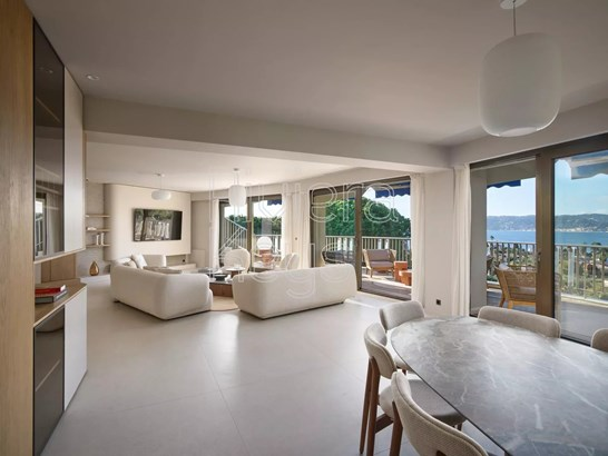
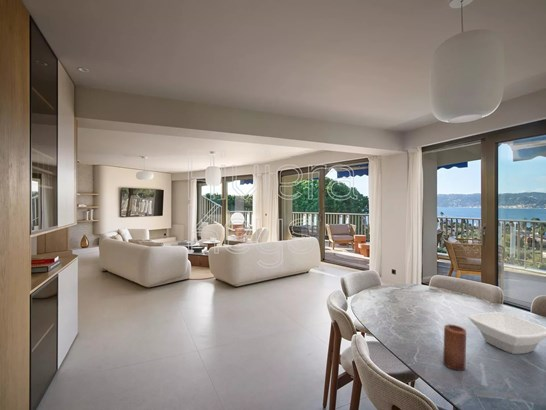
+ candle [442,323,467,372]
+ bowl [467,311,546,355]
